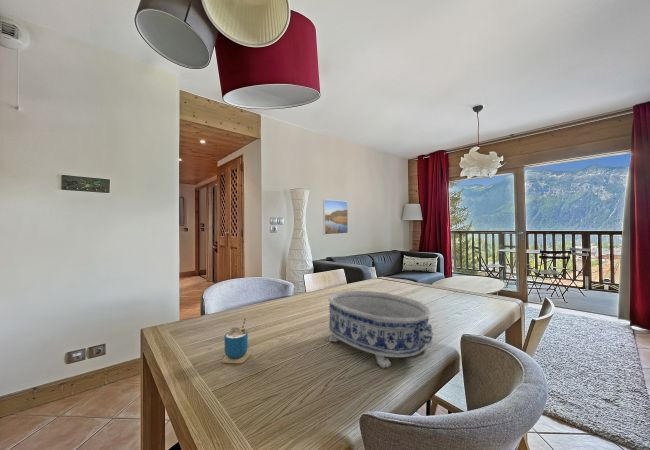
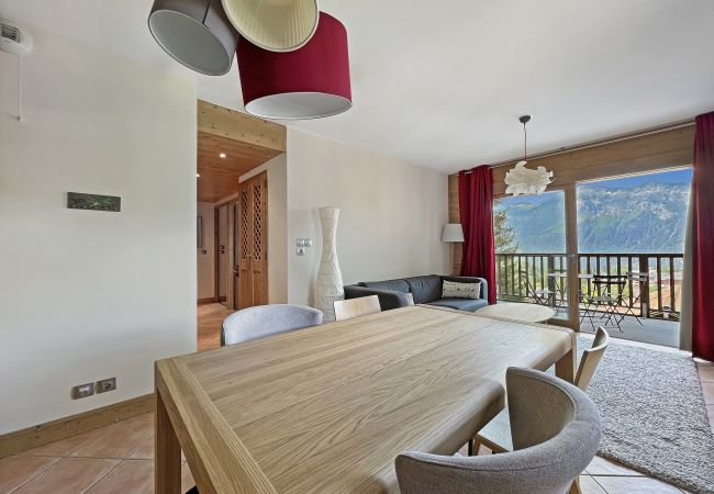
- decorative bowl [327,290,434,369]
- cup [221,316,252,364]
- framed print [322,199,349,235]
